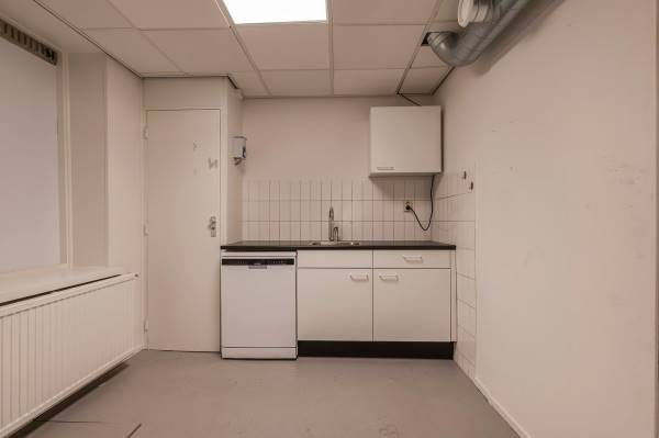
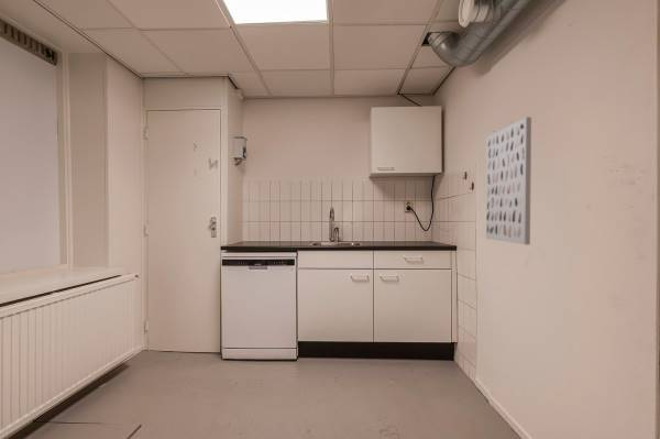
+ wall art [485,116,532,245]
